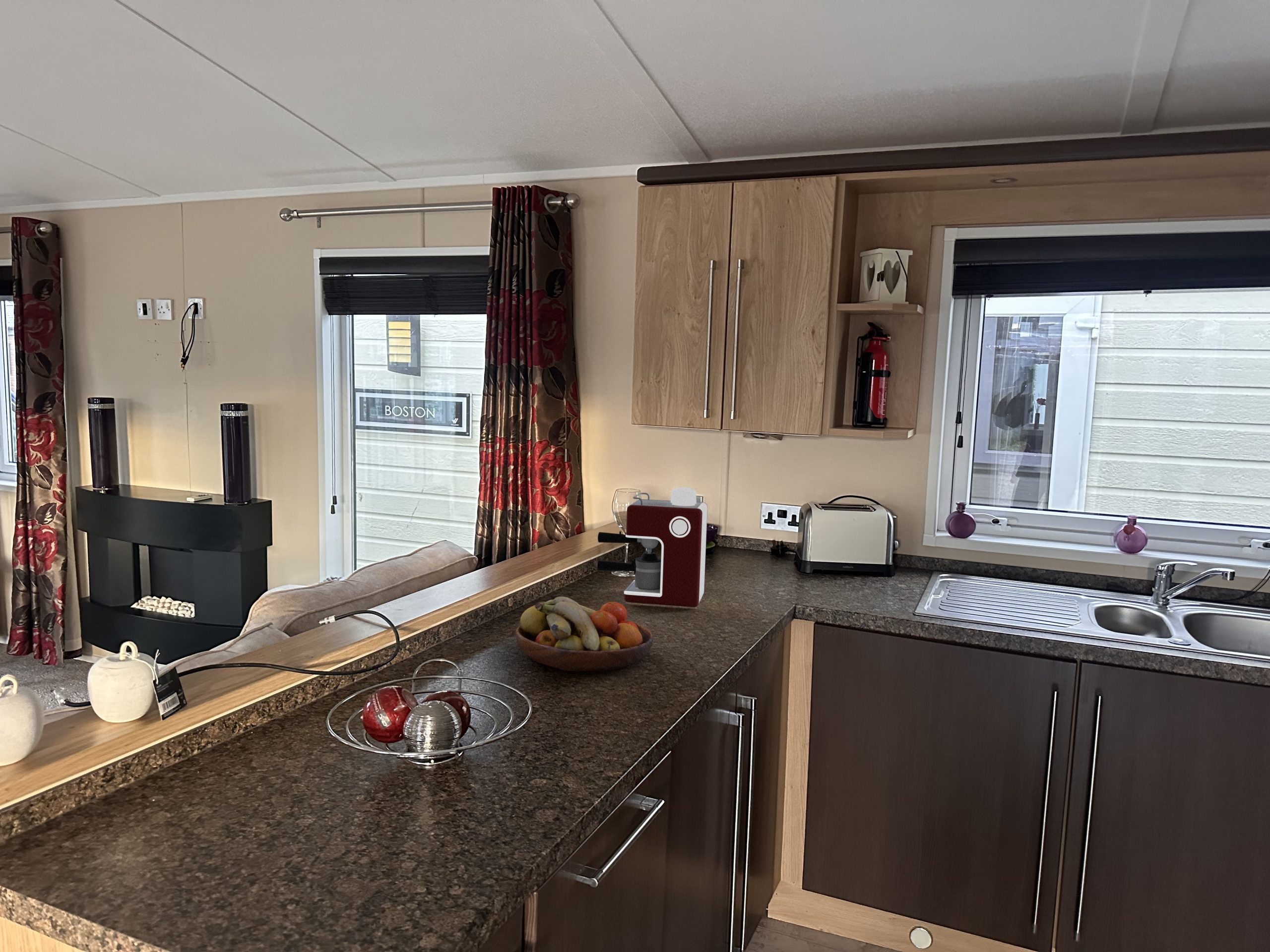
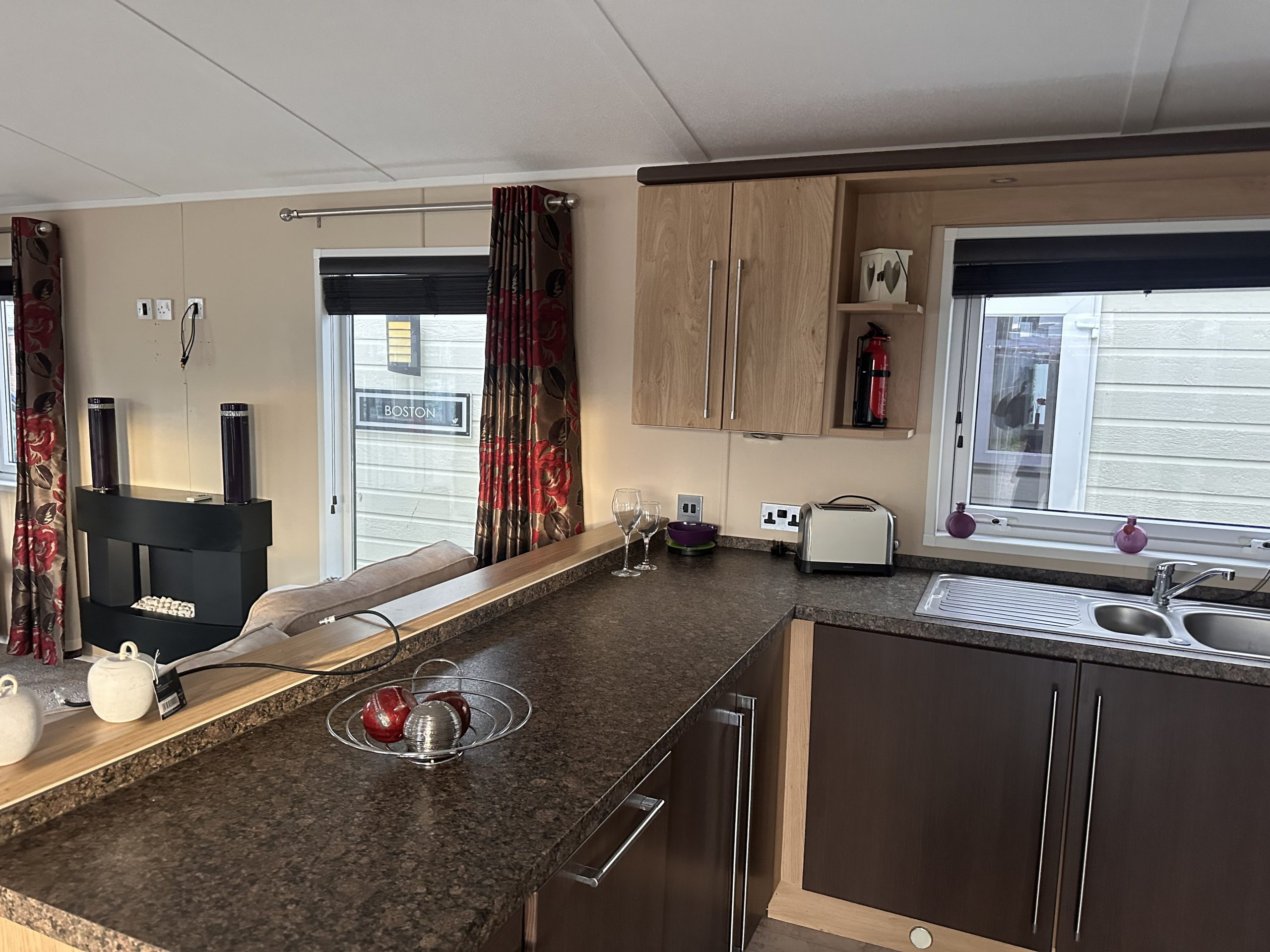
- coffee maker [596,486,708,608]
- fruit bowl [515,596,653,672]
